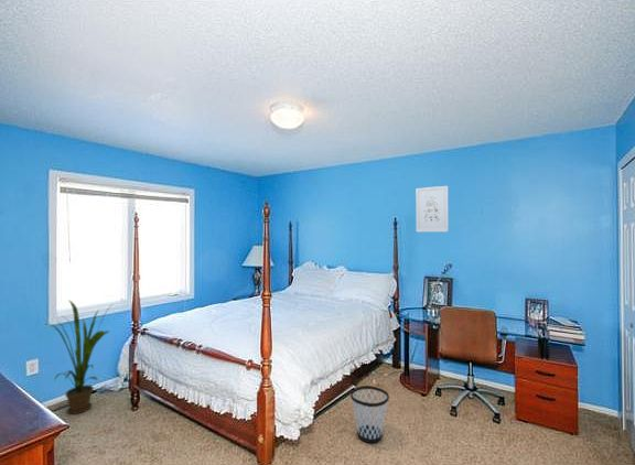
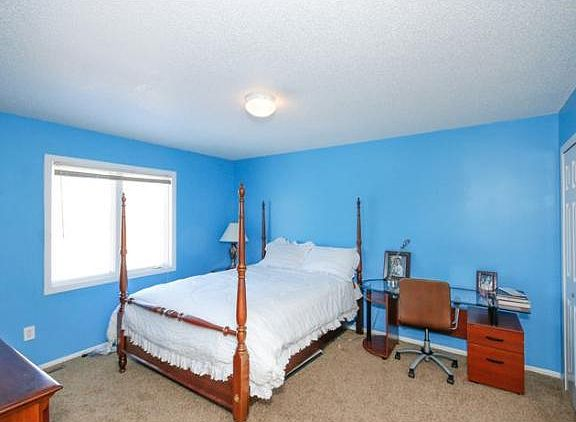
- wall art [415,185,450,234]
- wastebasket [349,385,390,444]
- house plant [46,299,114,415]
